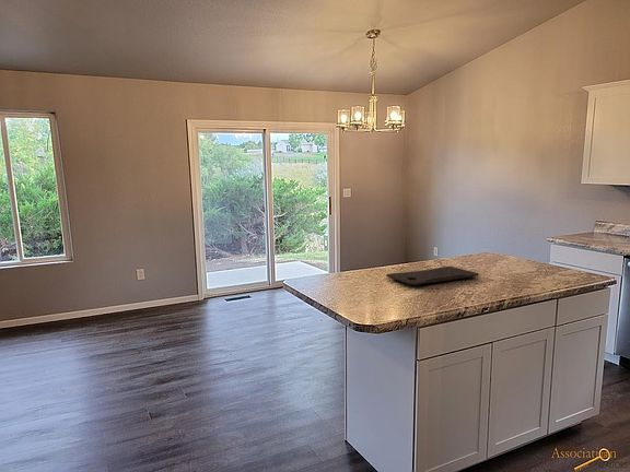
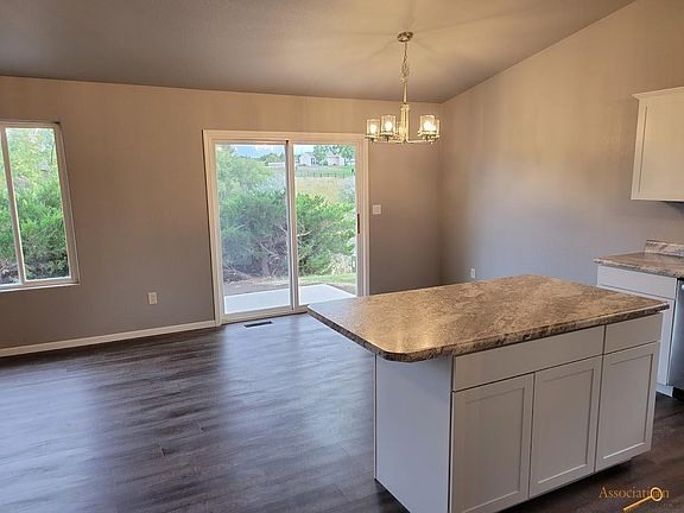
- cutting board [385,266,480,287]
